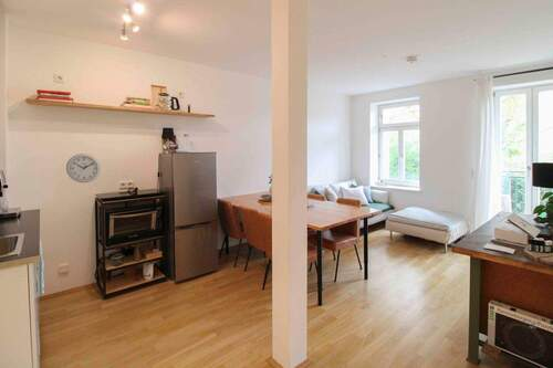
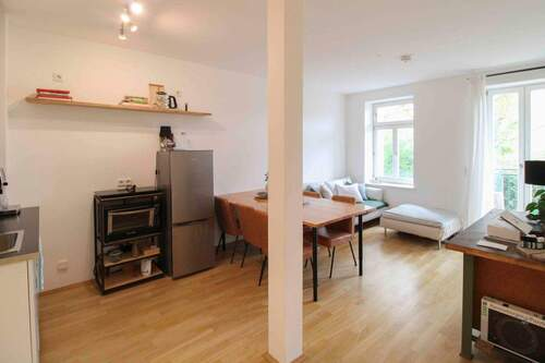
- wall clock [65,153,102,183]
